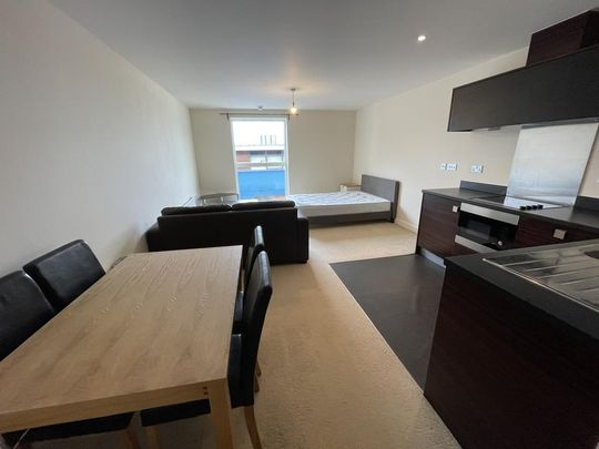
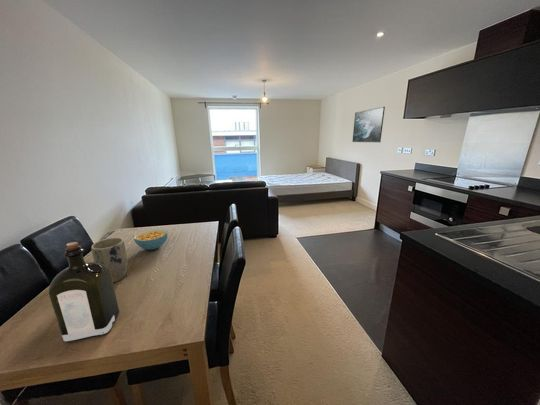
+ cereal bowl [133,227,169,251]
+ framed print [352,106,386,143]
+ plant pot [90,237,128,284]
+ liquor [47,241,120,343]
